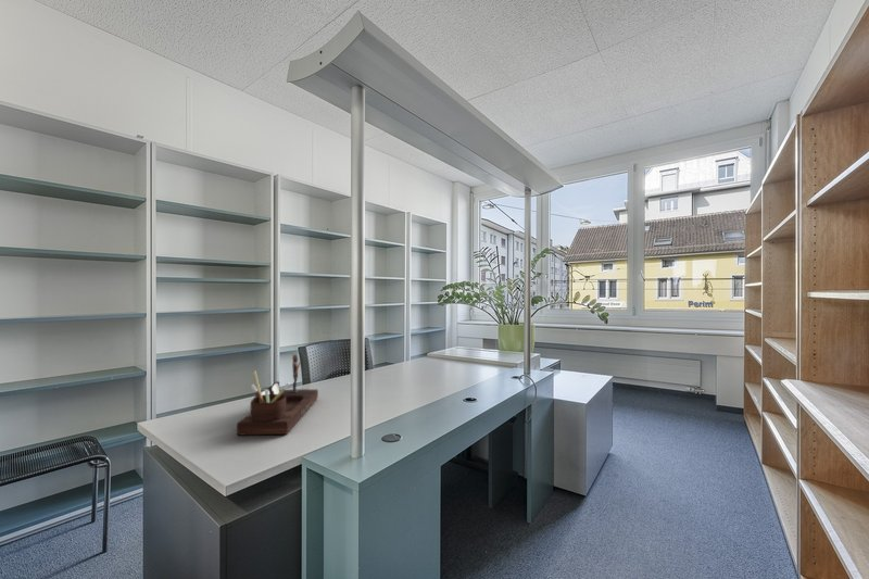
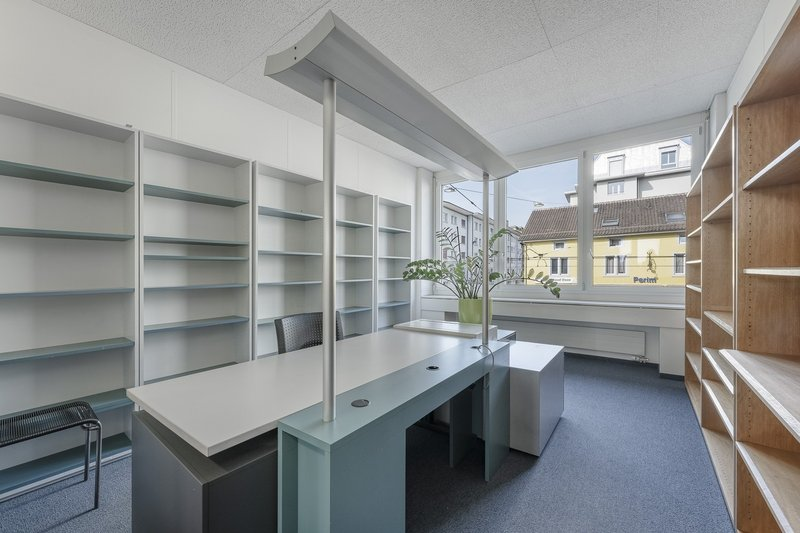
- desk organizer [236,353,319,437]
